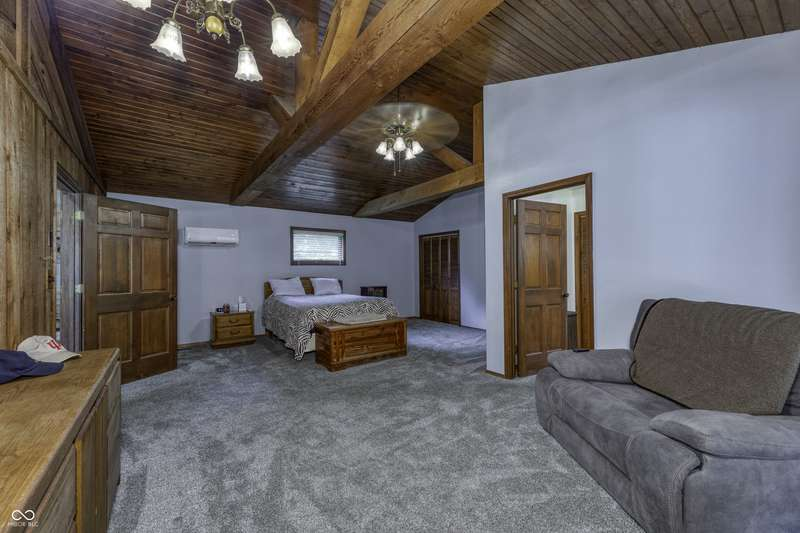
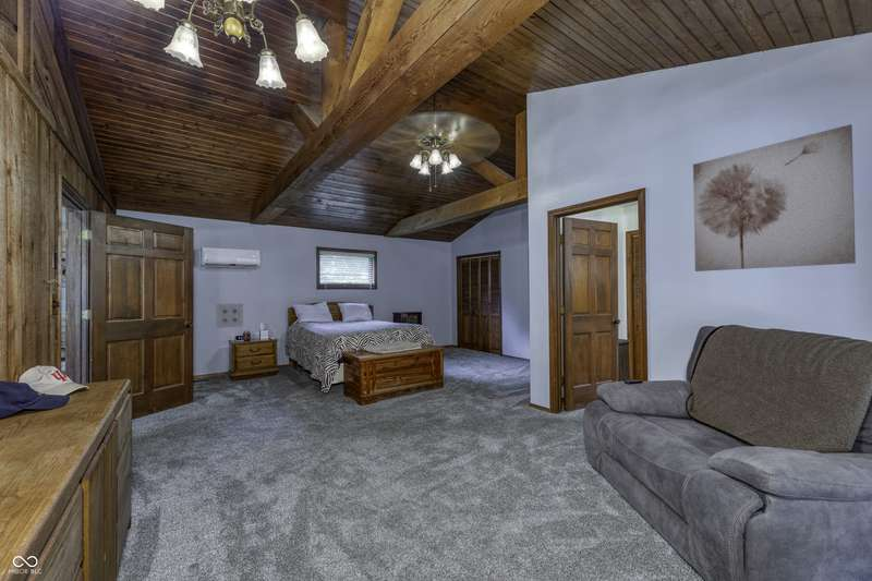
+ wall art [215,302,244,329]
+ wall art [692,123,857,273]
